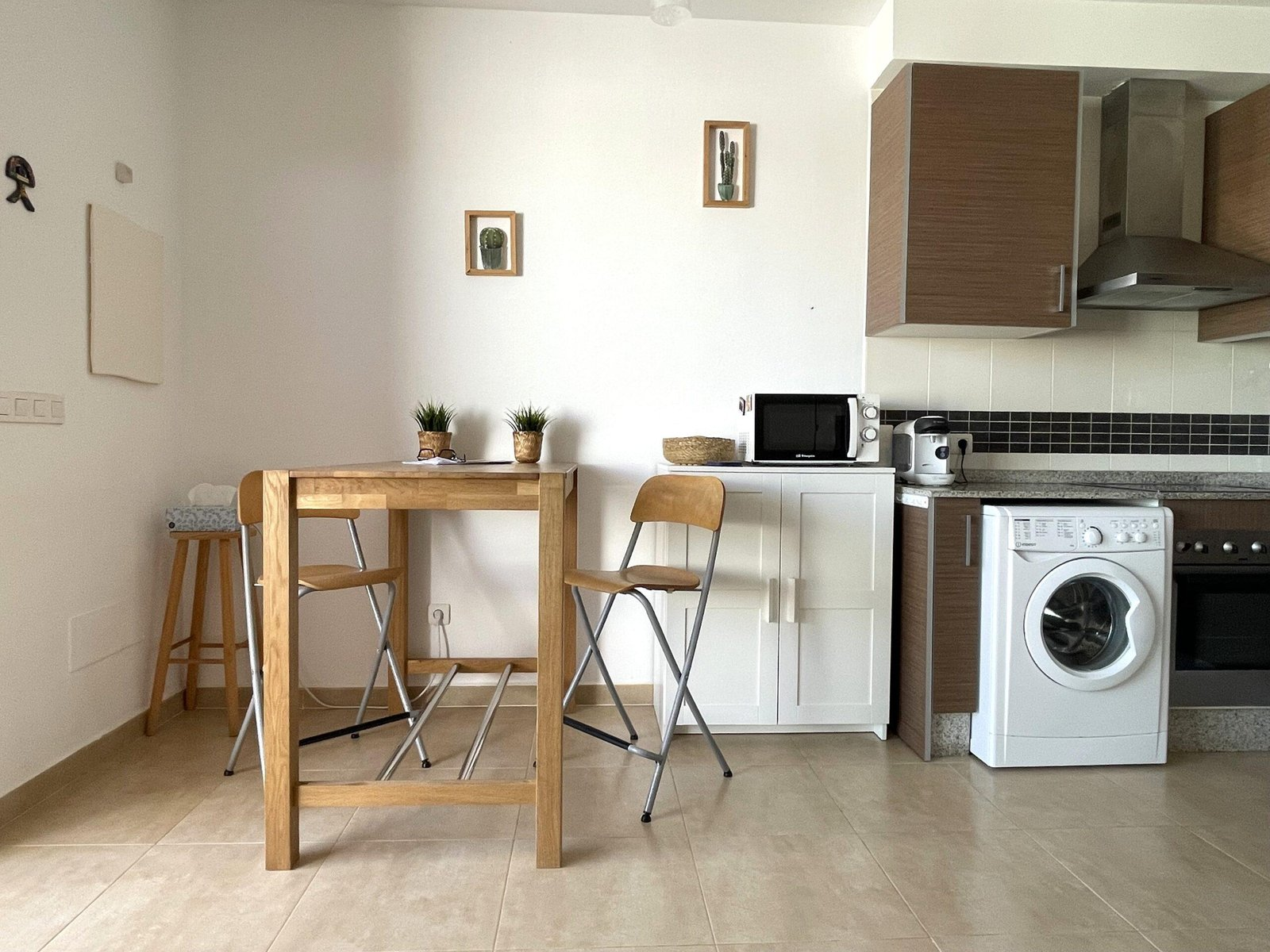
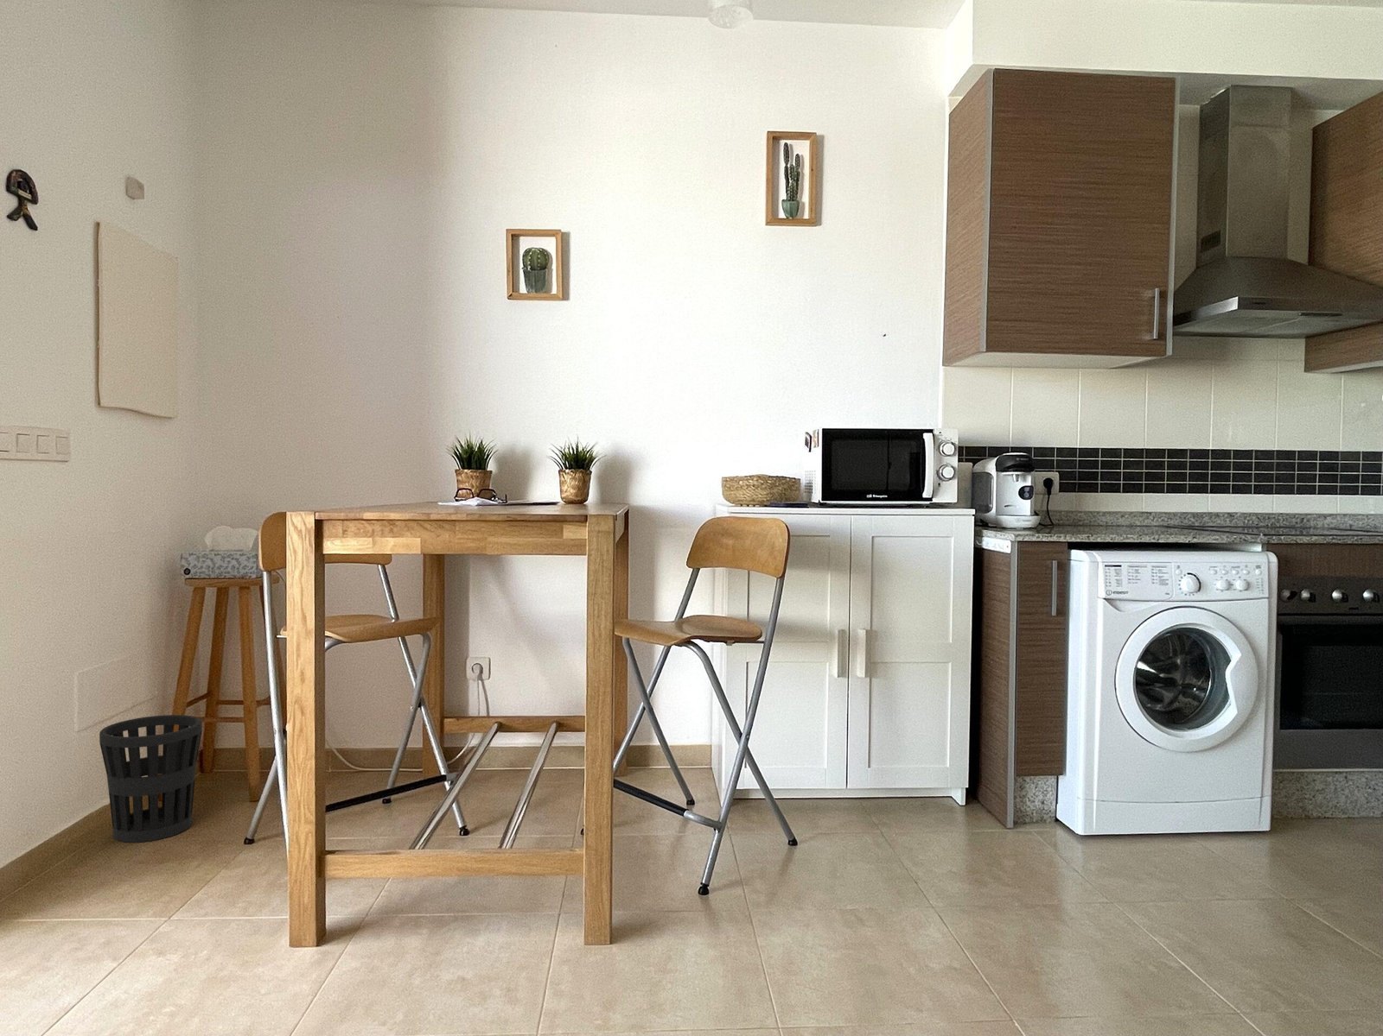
+ wastebasket [98,714,204,843]
